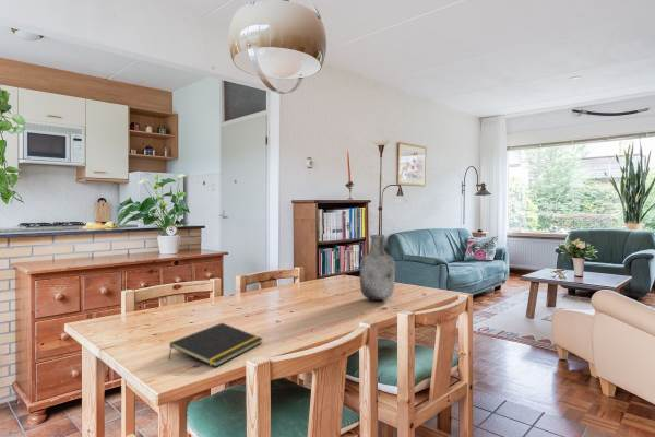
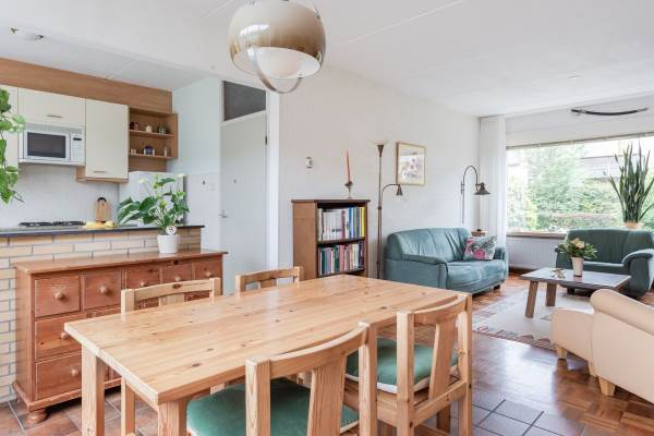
- notepad [167,322,263,368]
- vase [359,234,396,302]
